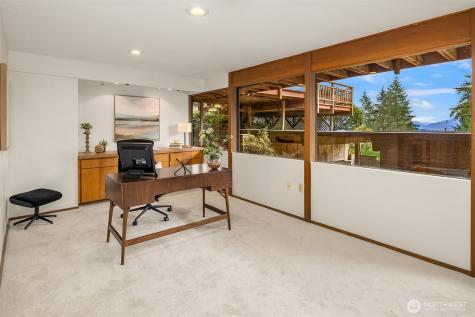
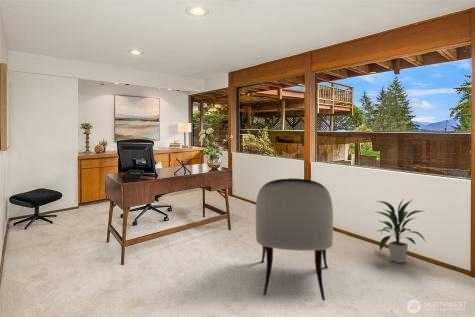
+ armchair [255,177,334,302]
+ indoor plant [376,198,427,264]
